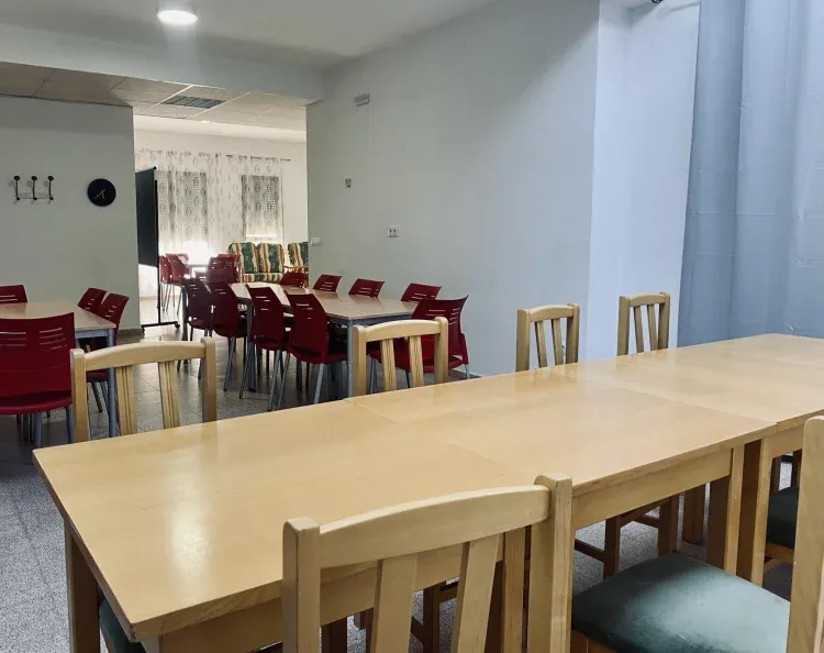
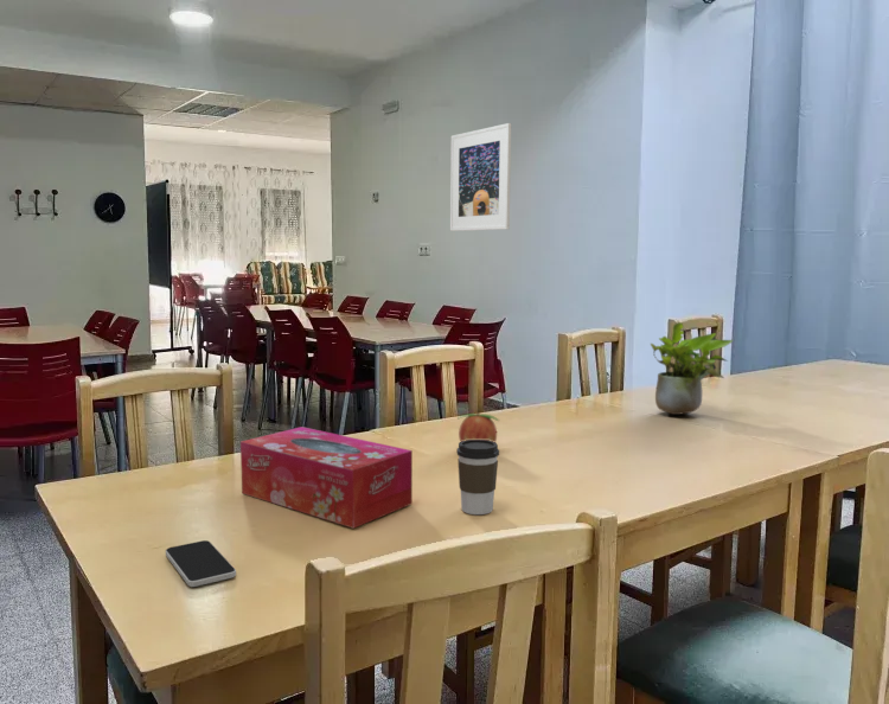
+ potted plant [650,321,734,416]
+ fruit [458,408,500,443]
+ coffee cup [455,440,500,516]
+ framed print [449,122,512,232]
+ smartphone [165,539,237,588]
+ tissue box [239,425,414,530]
